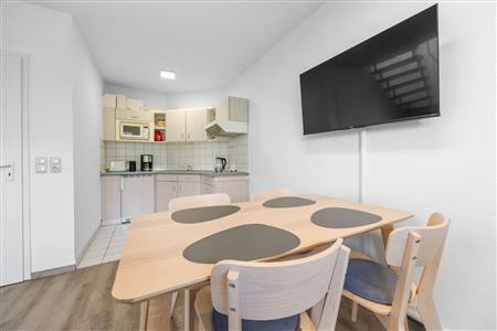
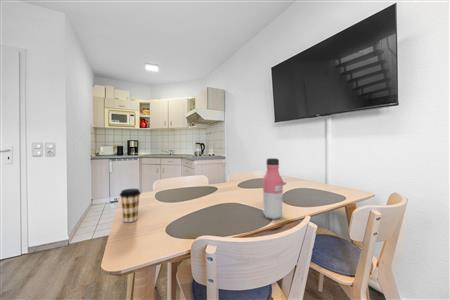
+ coffee cup [119,188,142,223]
+ water bottle [262,157,284,220]
